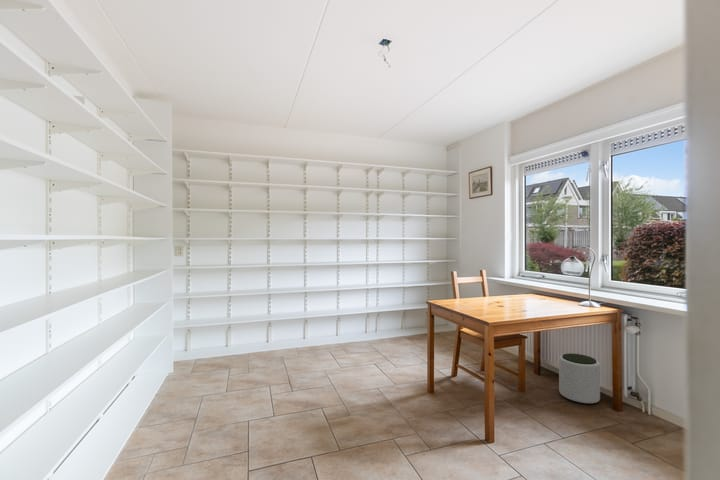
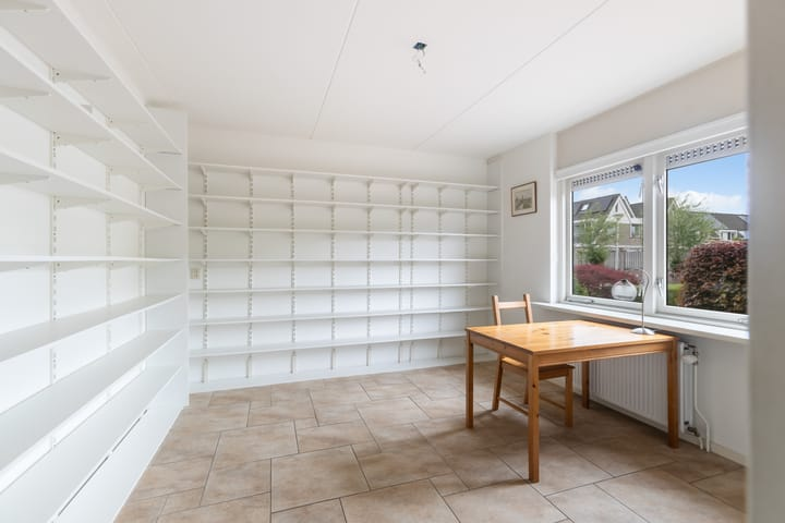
- plant pot [558,353,601,405]
